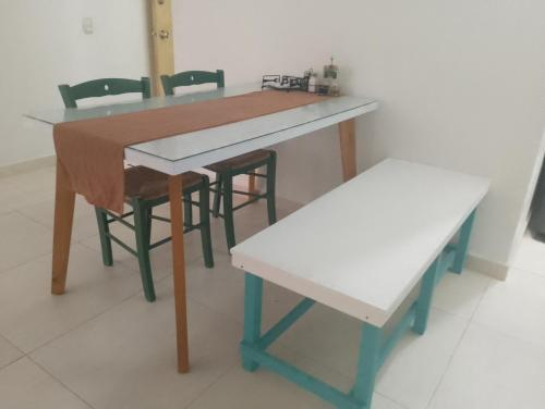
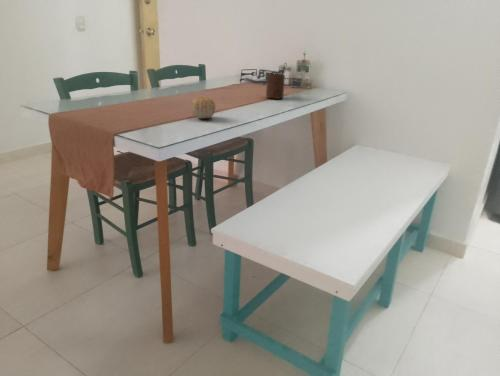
+ fruit [190,96,217,119]
+ cup [265,73,286,100]
